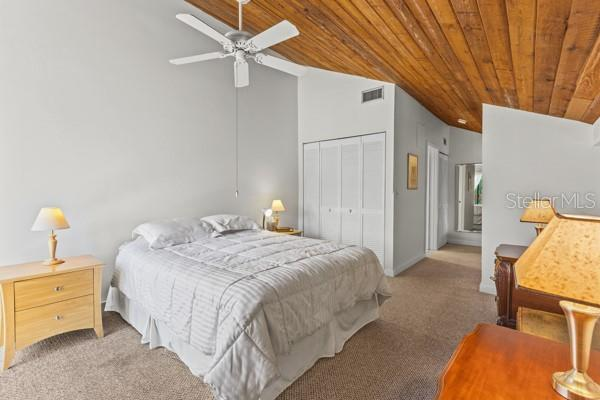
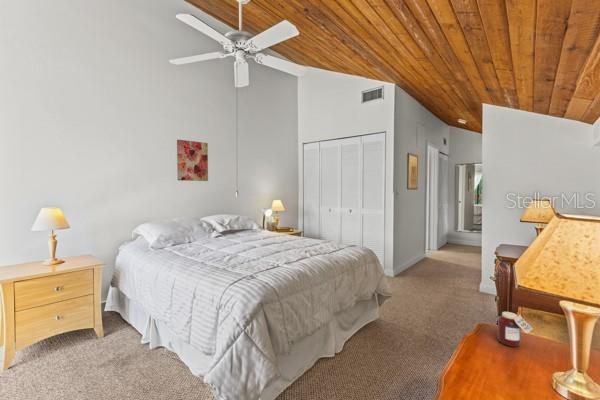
+ jar [497,311,534,347]
+ wall art [176,139,209,182]
